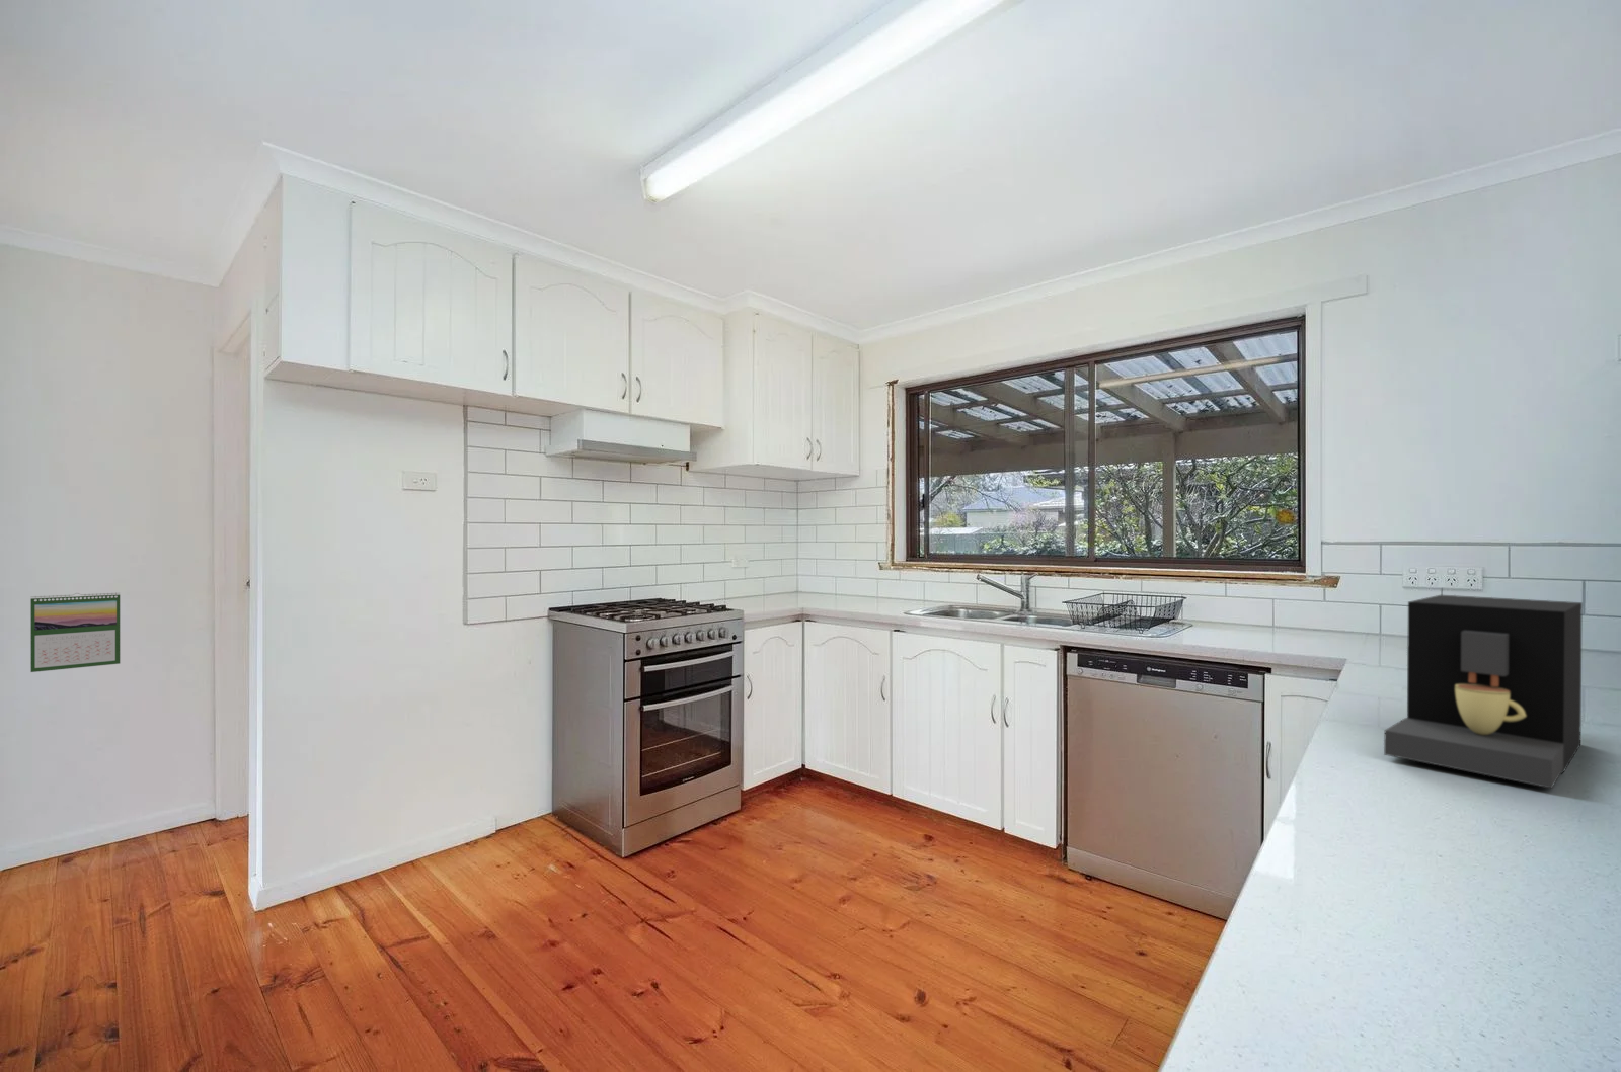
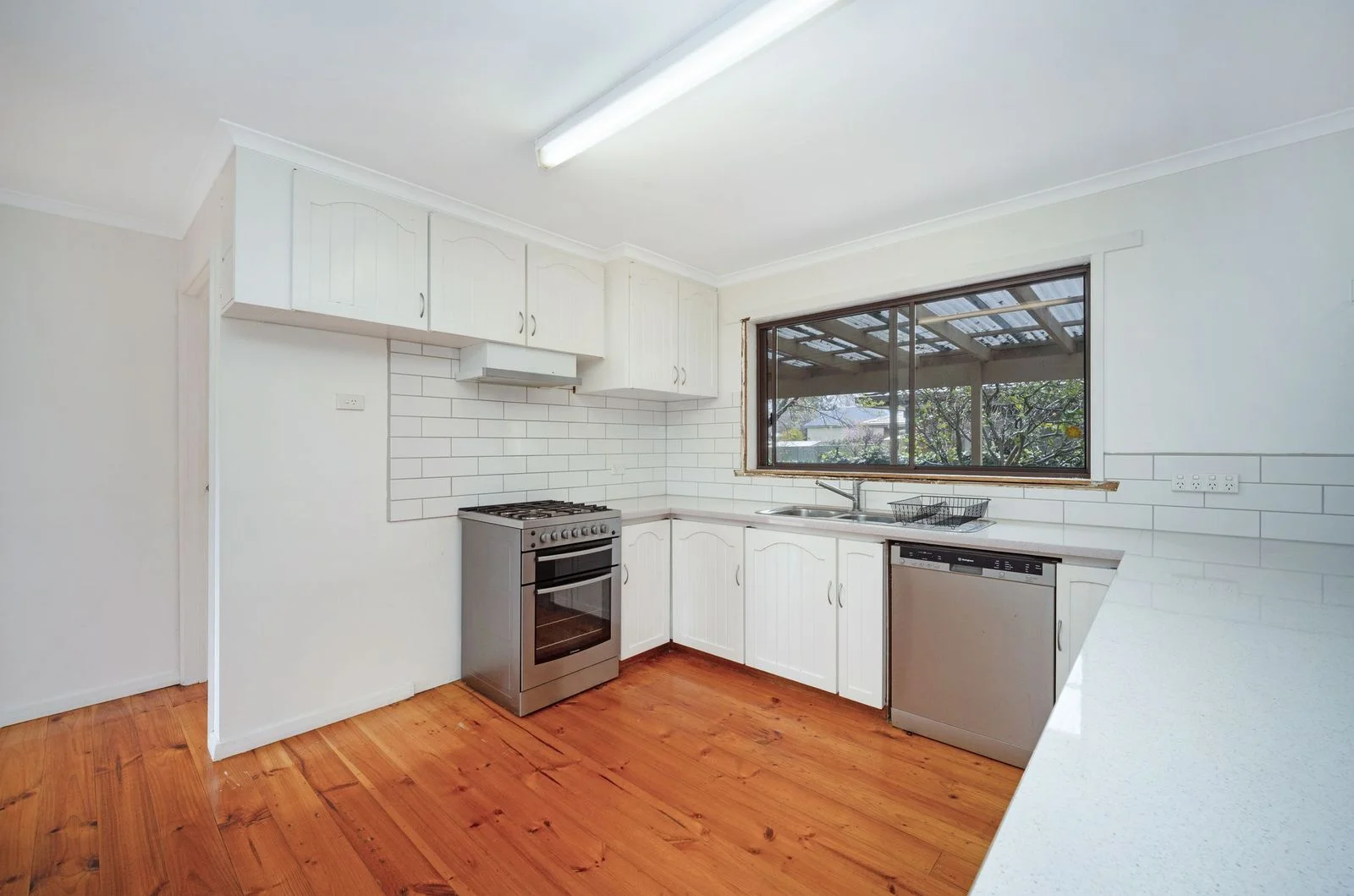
- calendar [30,592,121,674]
- coffee maker [1383,595,1584,790]
